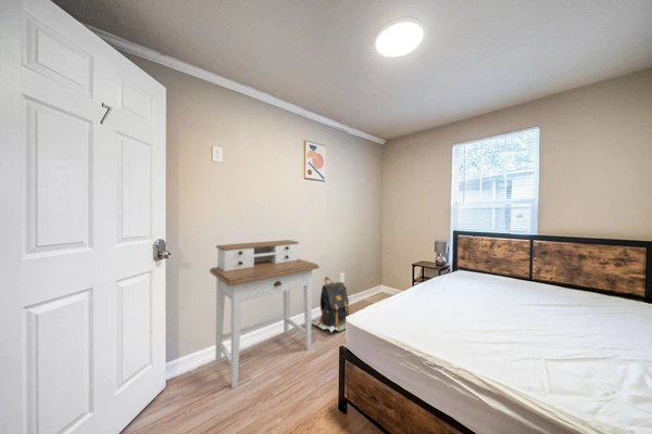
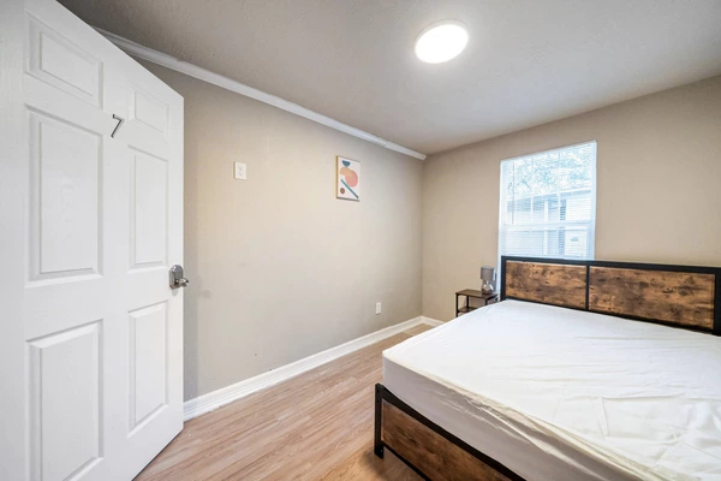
- backpack [311,277,350,333]
- desk [209,239,321,390]
